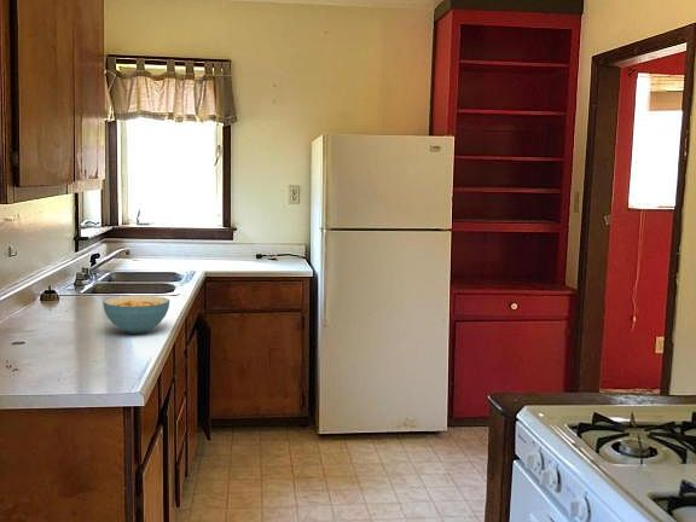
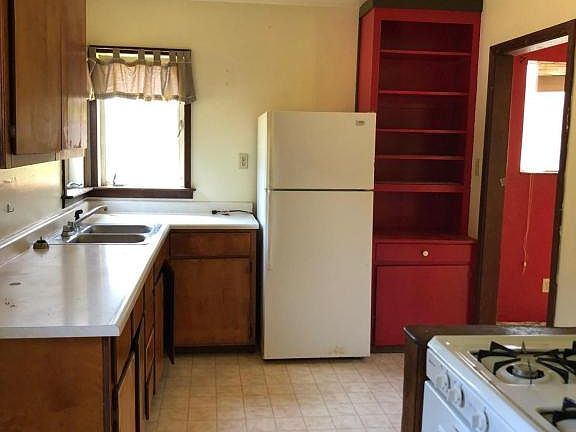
- cereal bowl [102,295,172,335]
